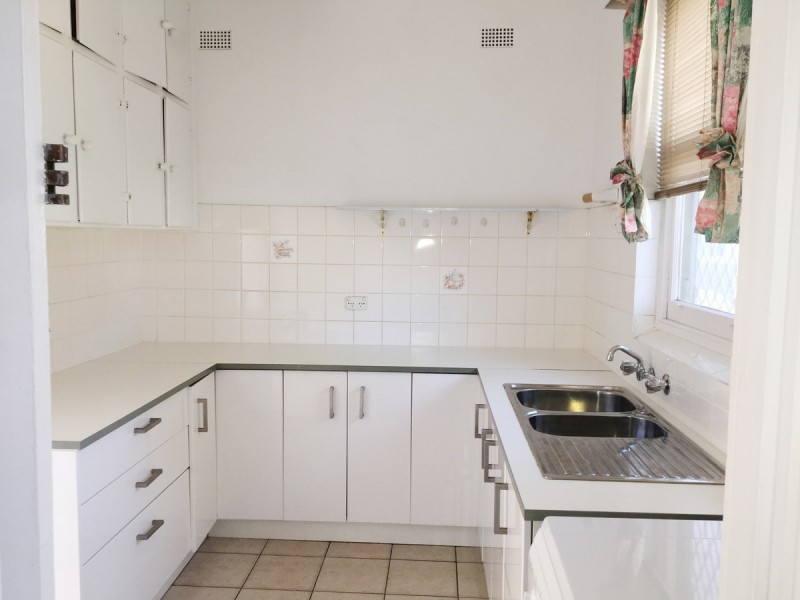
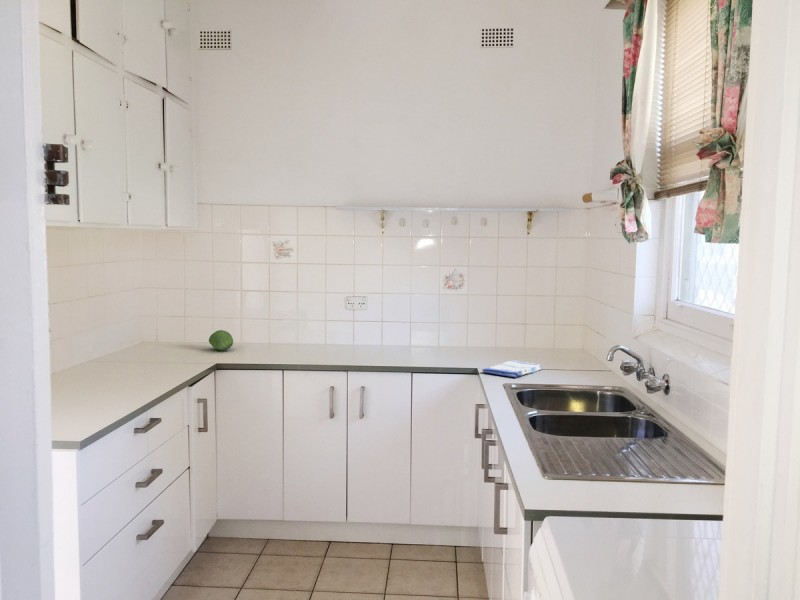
+ dish towel [481,359,543,378]
+ fruit [208,329,234,352]
